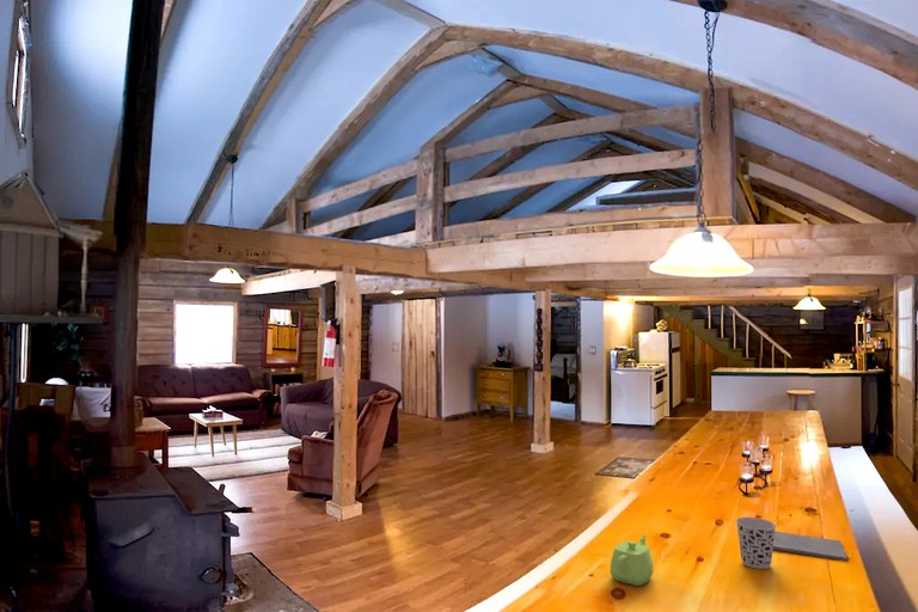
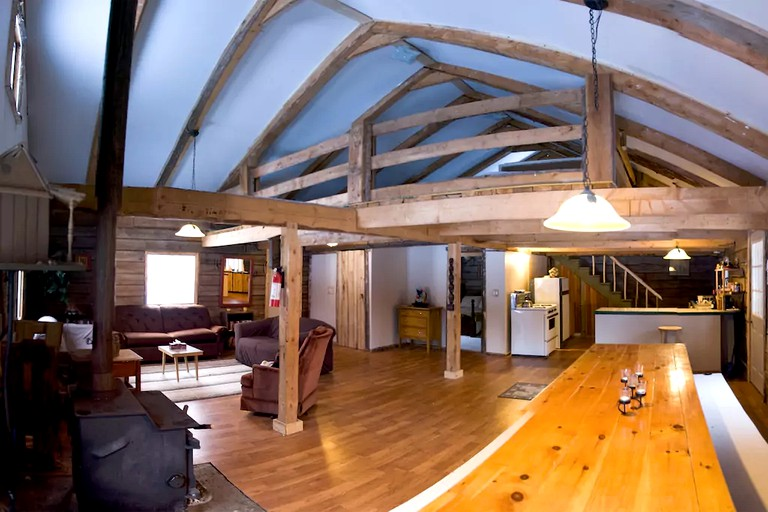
- cup [735,516,777,570]
- teapot [610,534,655,587]
- notepad [772,531,849,562]
